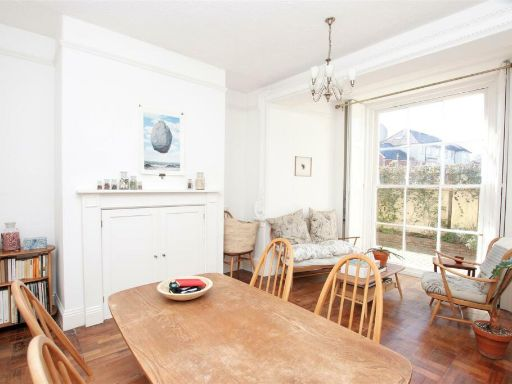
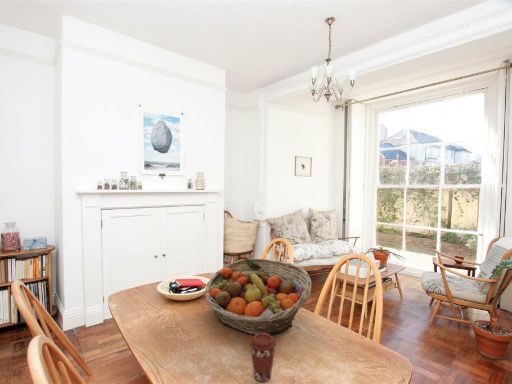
+ fruit basket [203,257,313,336]
+ coffee cup [248,333,277,383]
